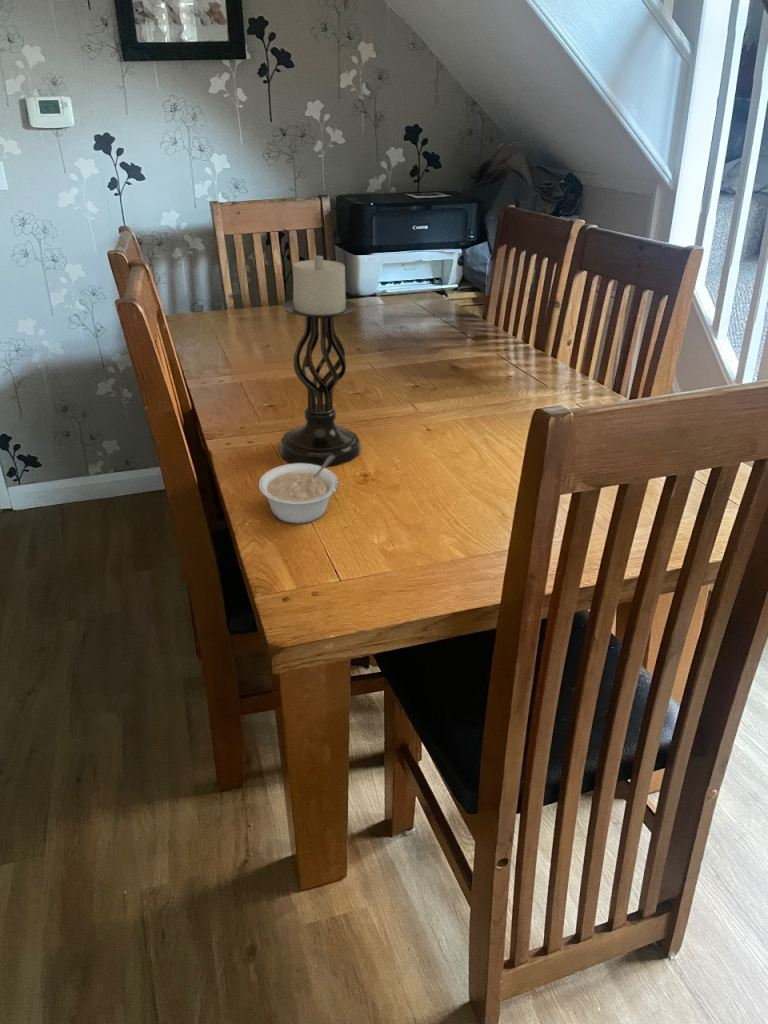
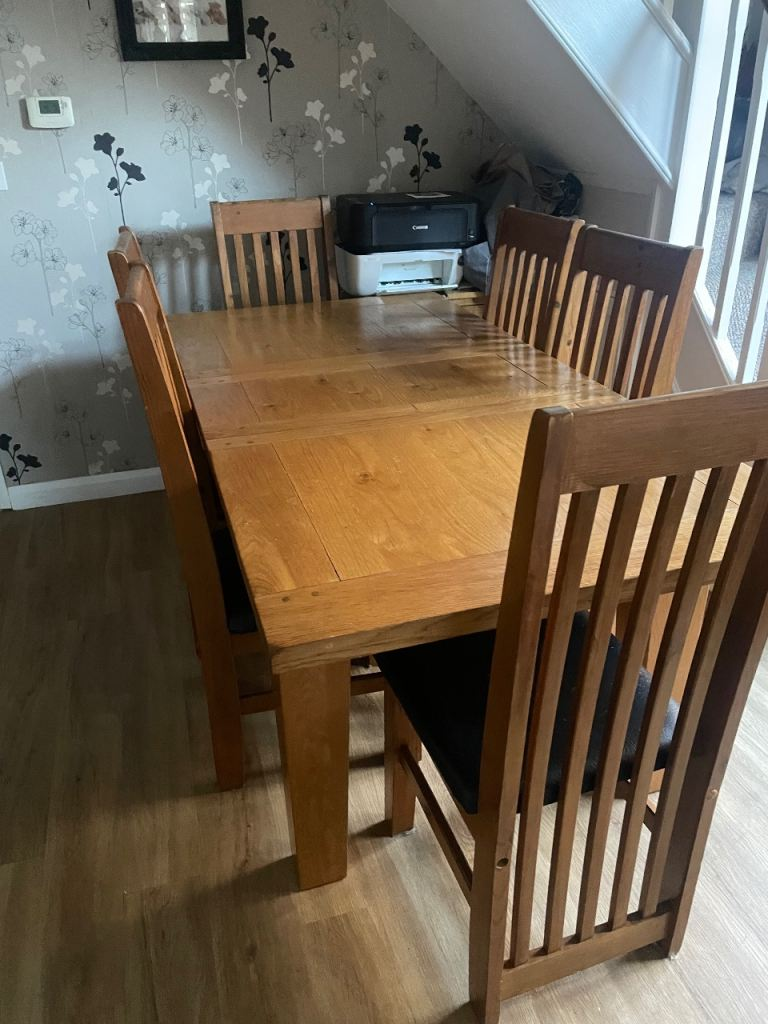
- legume [258,455,339,525]
- candle holder [279,255,362,468]
